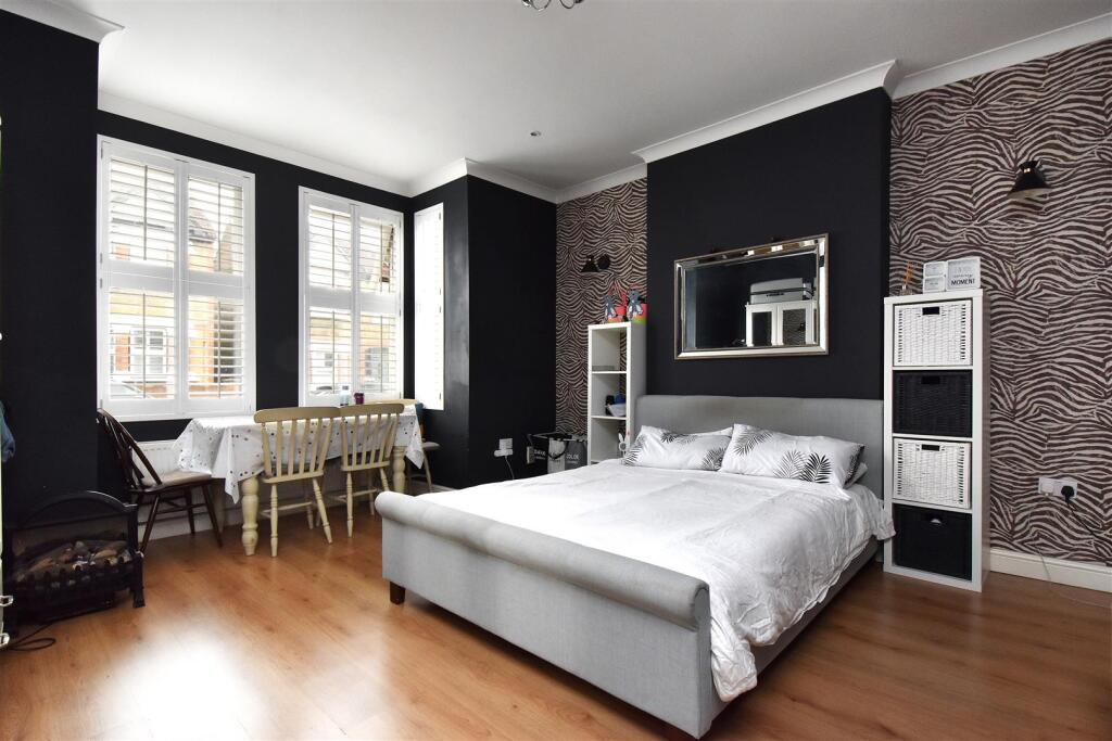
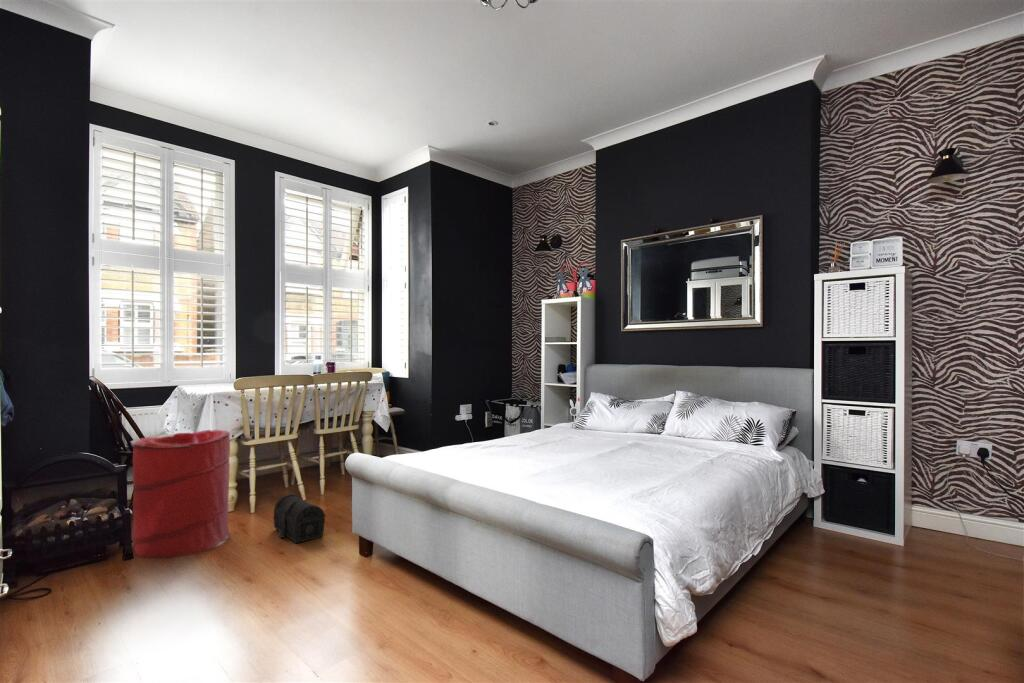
+ laundry hamper [132,429,231,559]
+ treasure chest [273,493,327,544]
